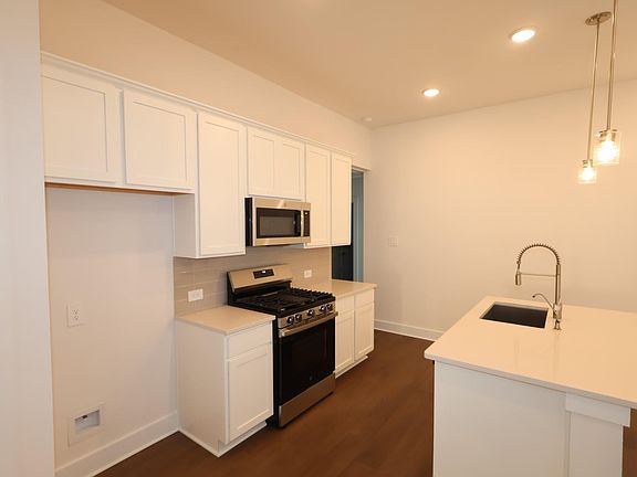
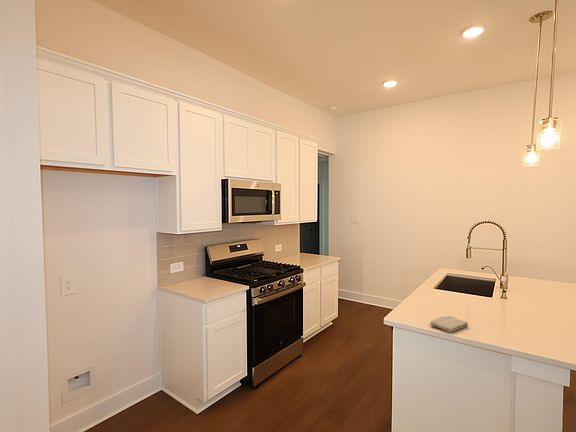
+ washcloth [429,315,469,333]
